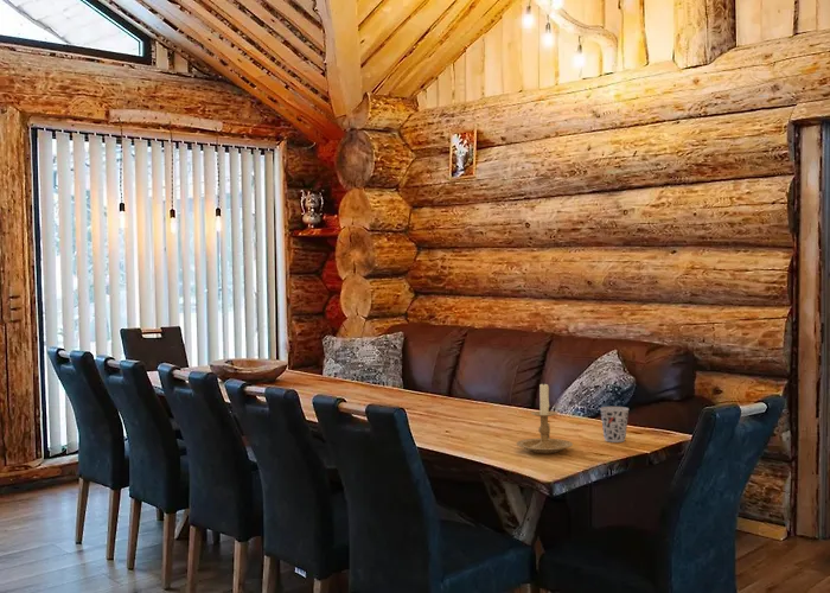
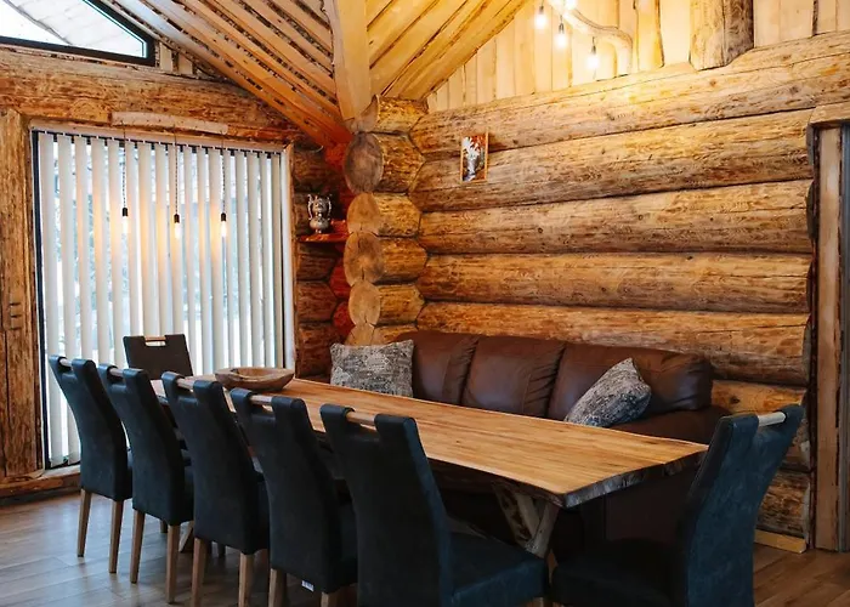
- candle holder [516,381,574,454]
- cup [599,406,630,444]
